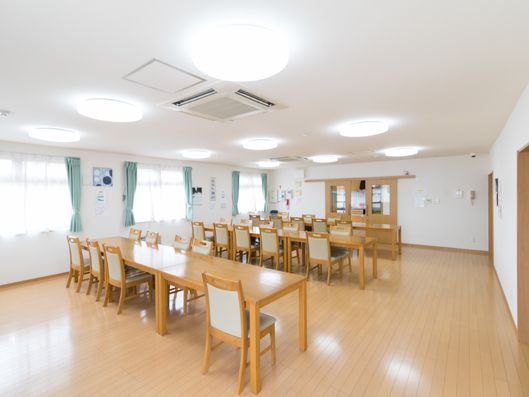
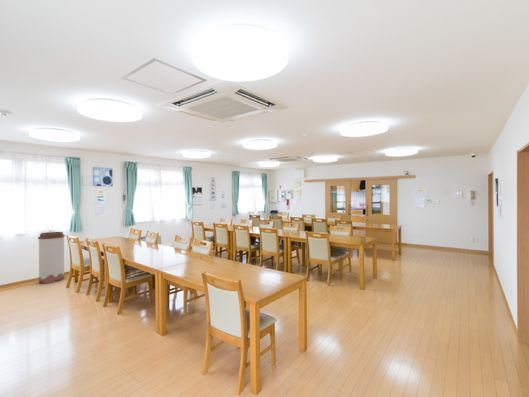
+ trash can [37,231,66,285]
